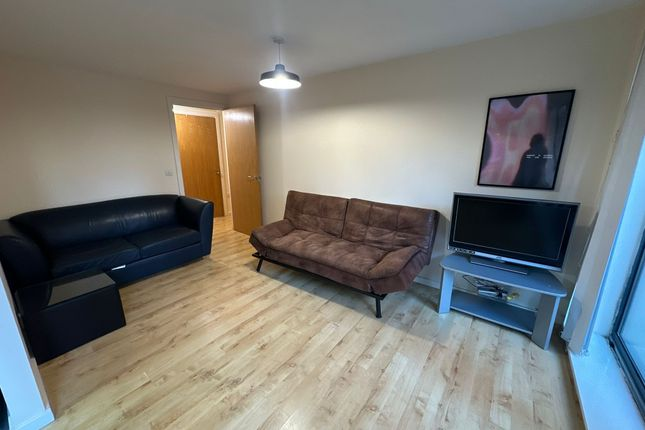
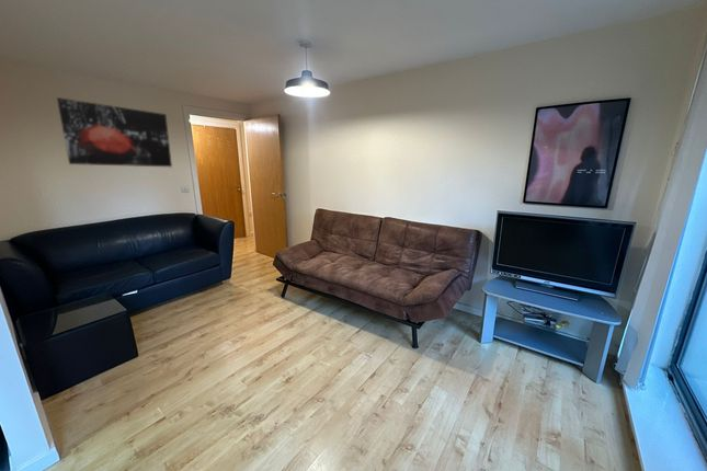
+ wall art [56,96,173,168]
